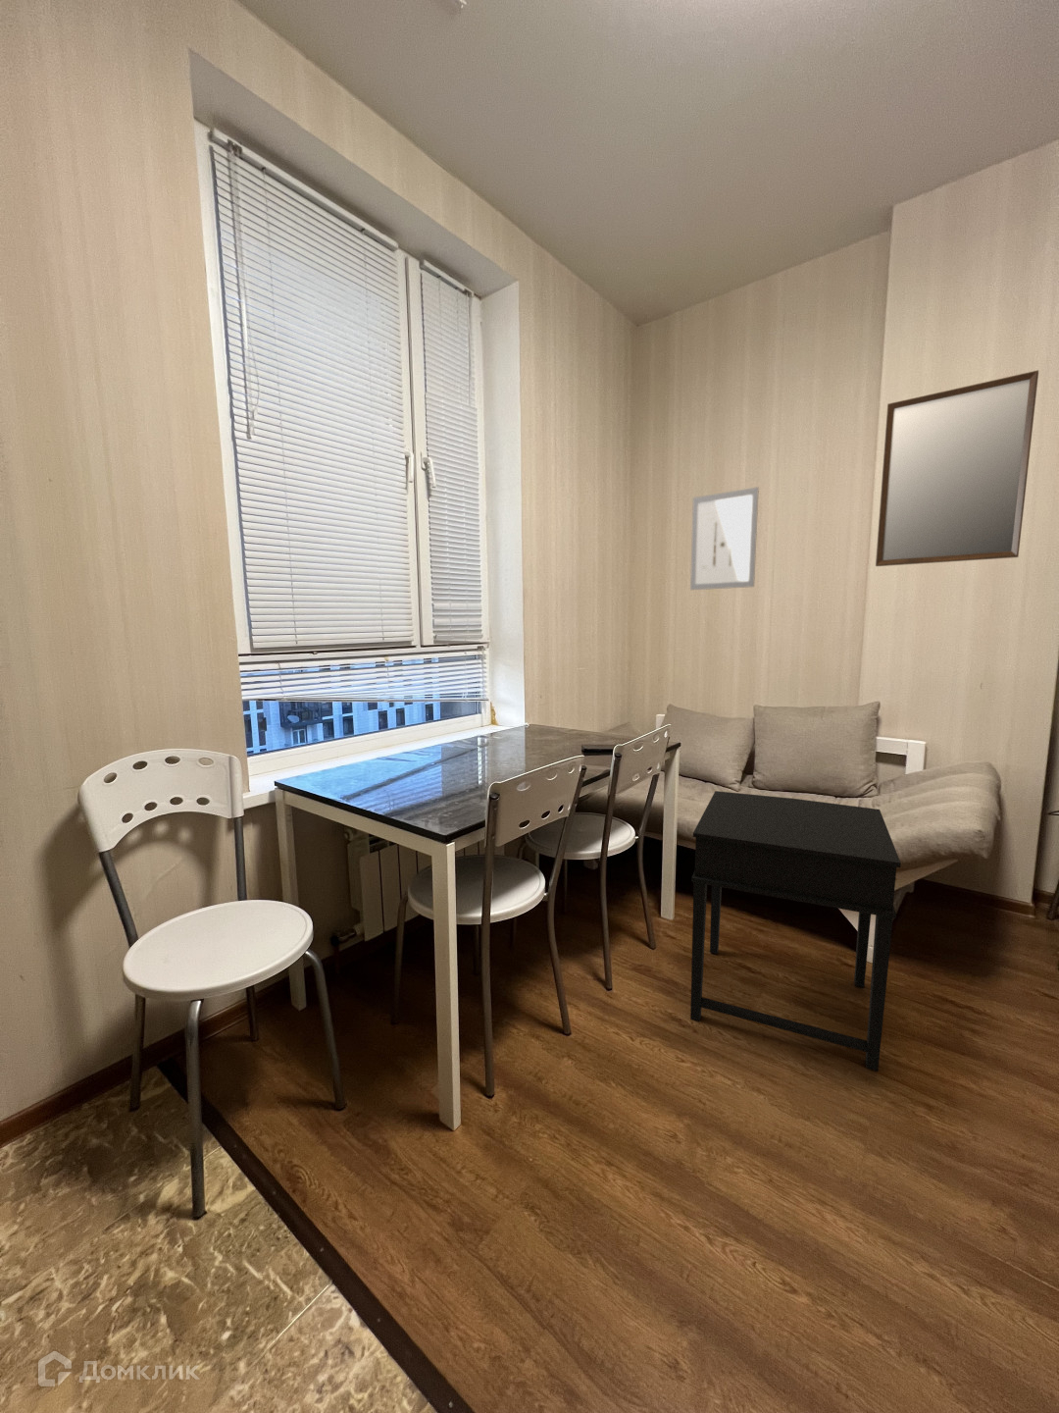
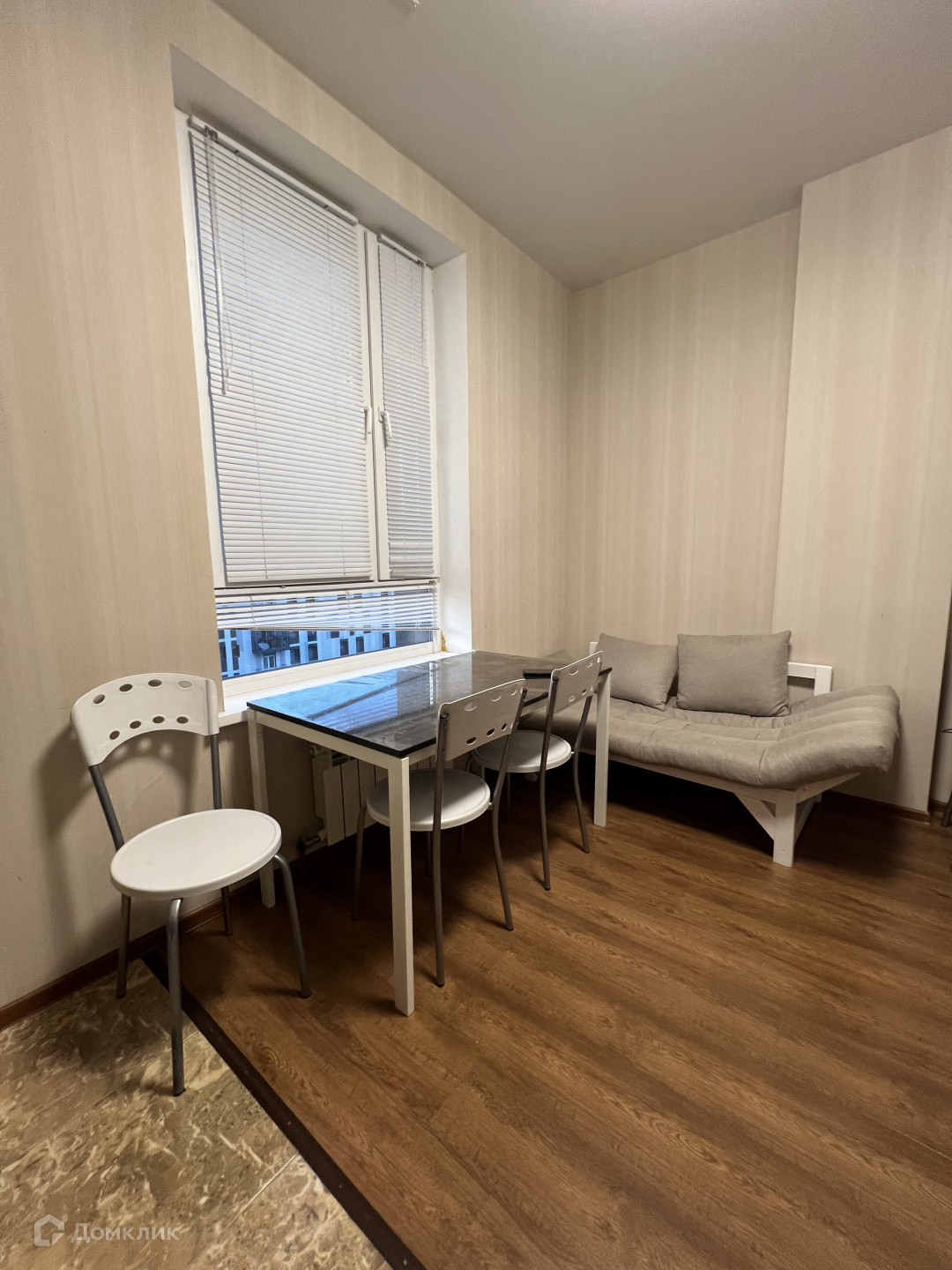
- side table [690,790,902,1073]
- home mirror [874,369,1039,567]
- wall art [690,486,760,591]
